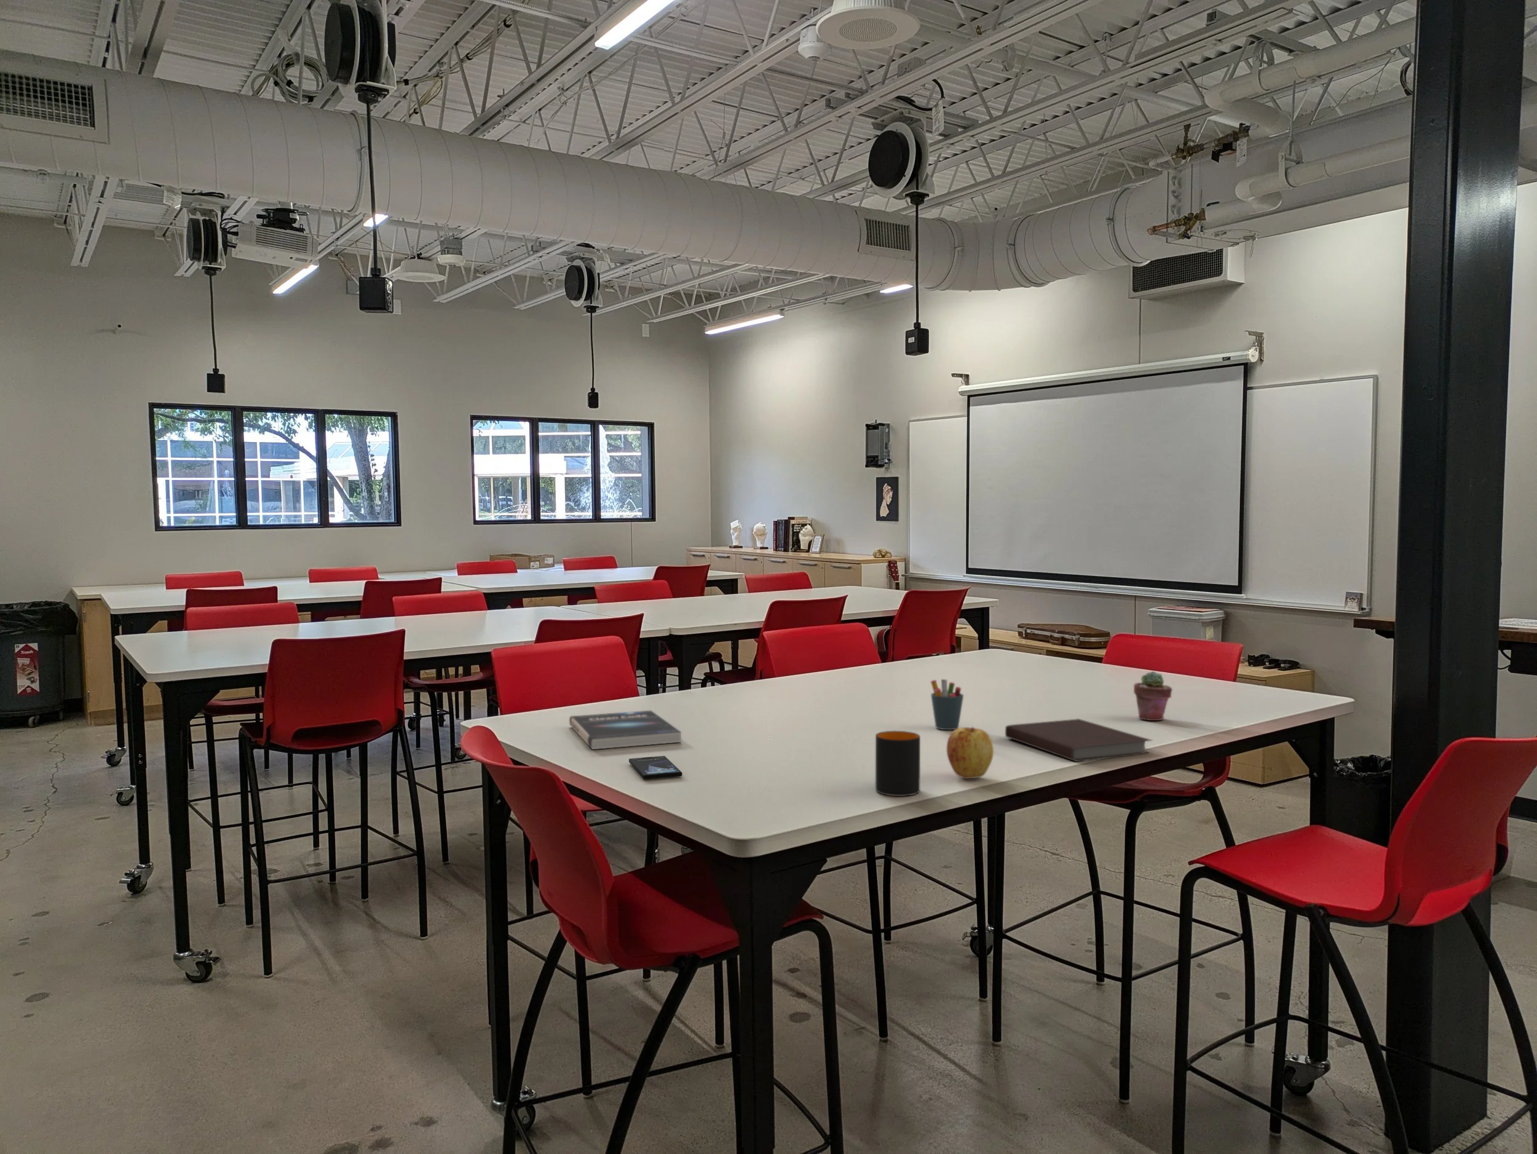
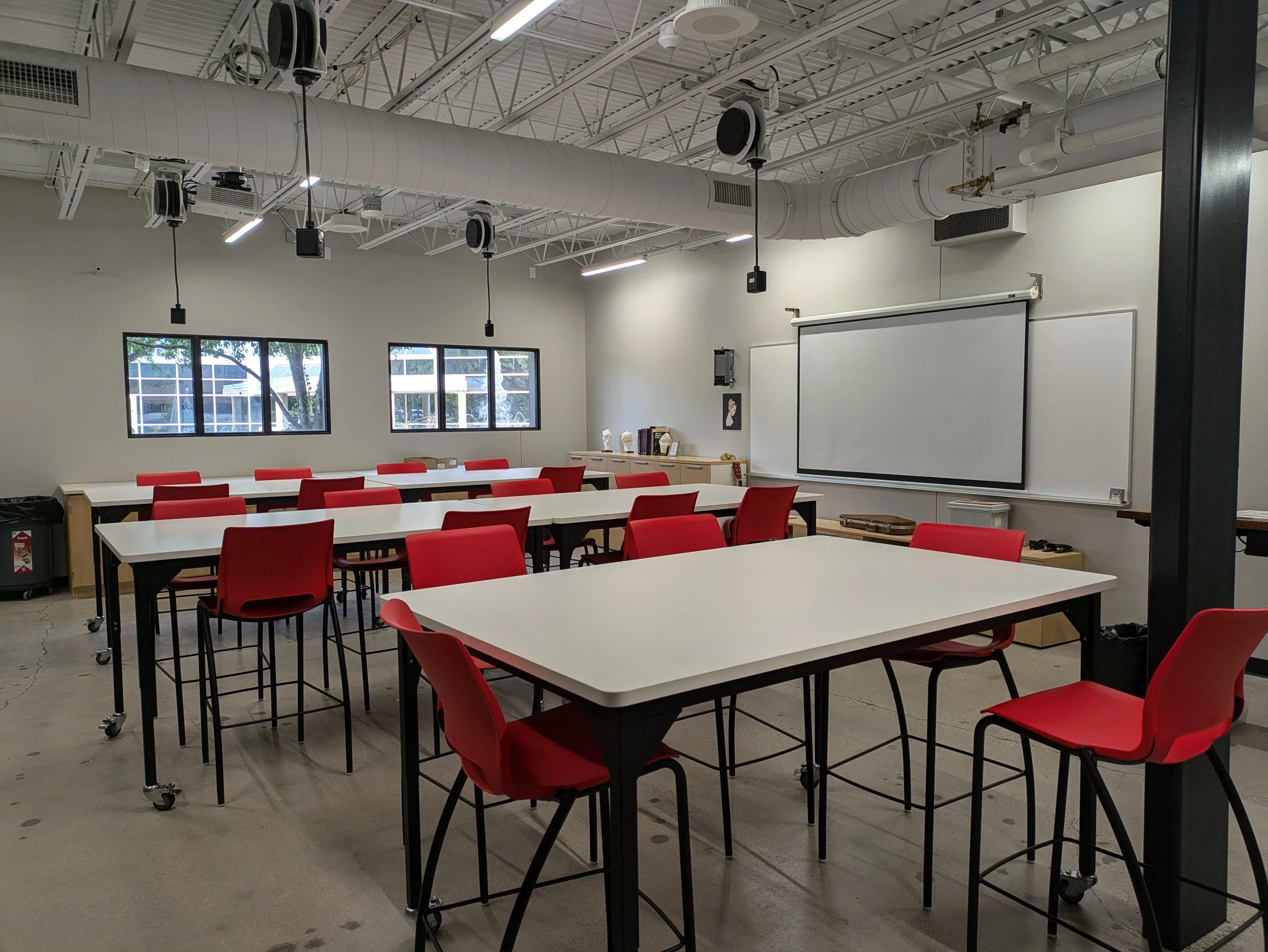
- notebook [1005,718,1154,762]
- pen holder [930,679,965,731]
- apple [947,726,994,779]
- smartphone [628,755,682,779]
- potted succulent [1133,670,1173,721]
- mug [875,731,921,796]
- book [568,710,681,750]
